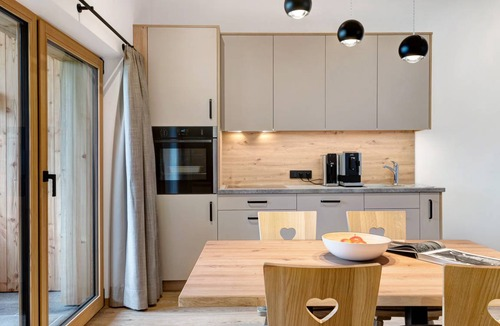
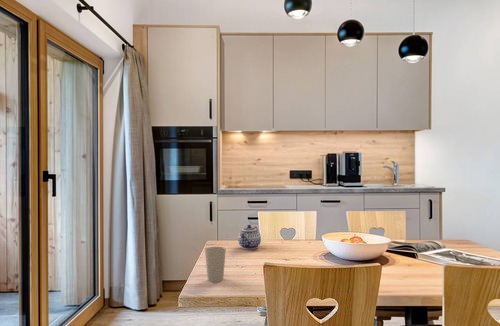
+ cup [204,246,227,283]
+ teapot [237,224,262,250]
